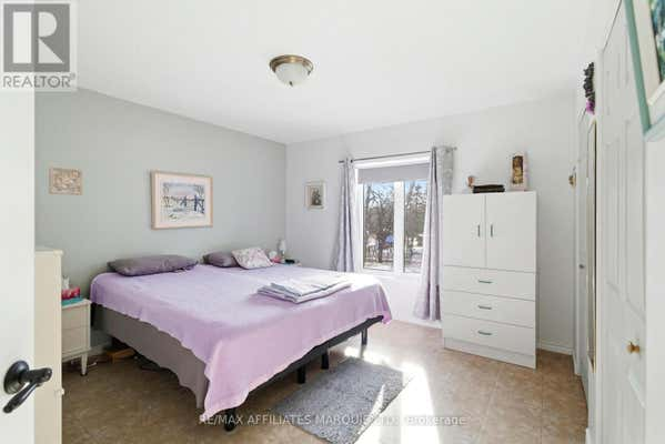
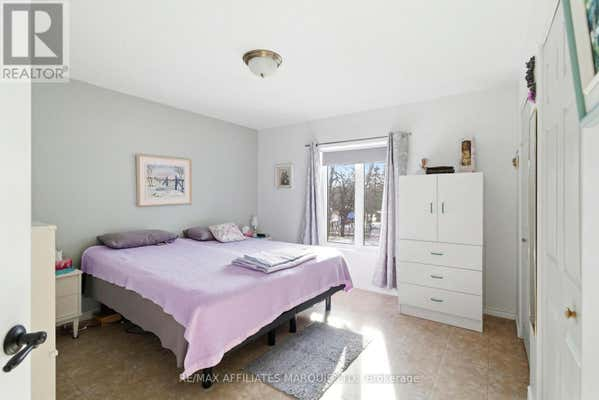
- wall ornament [48,164,84,196]
